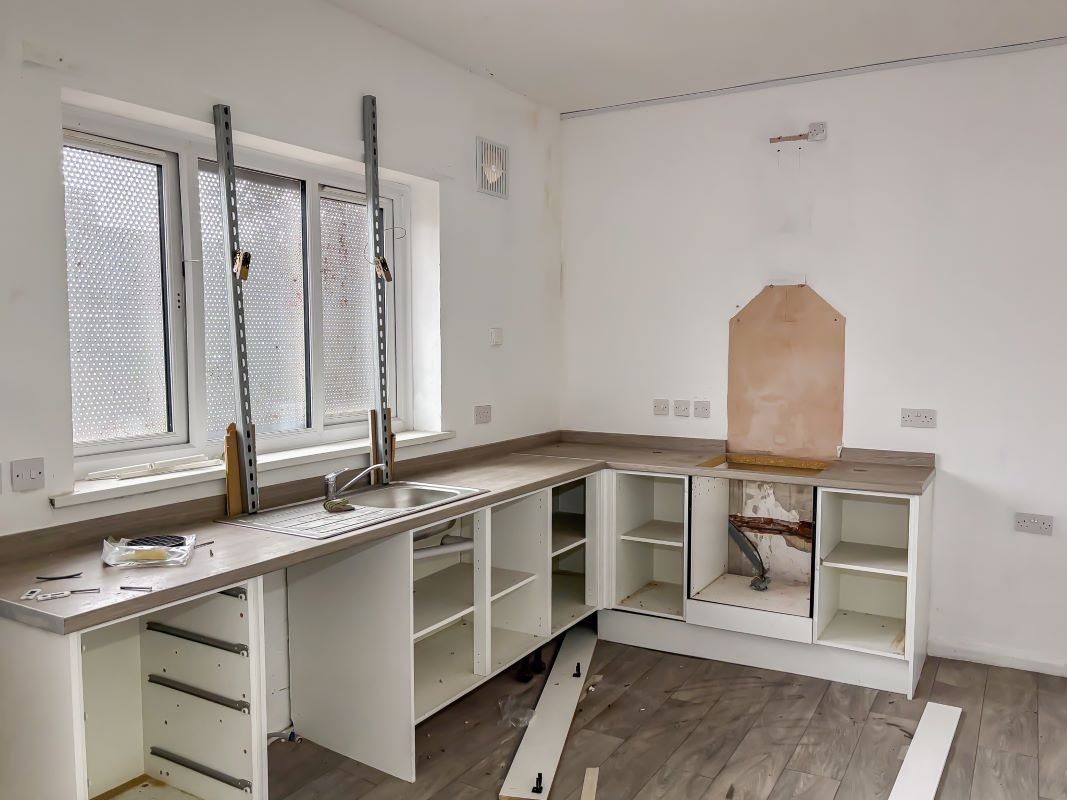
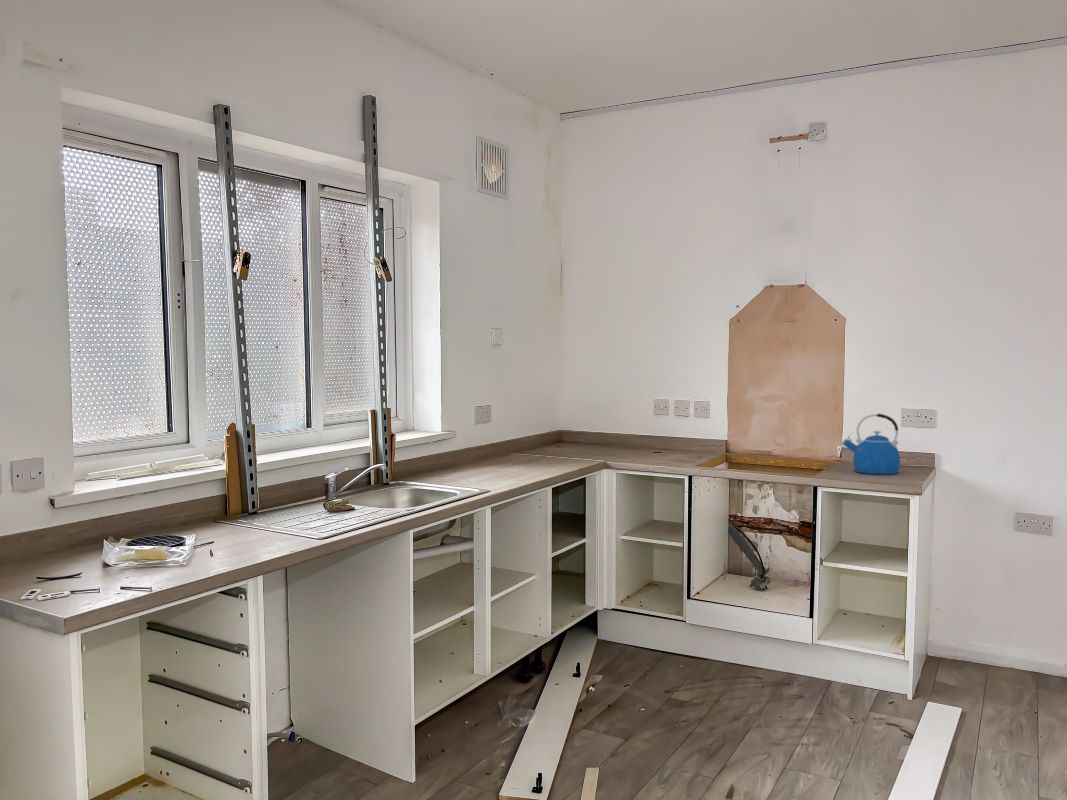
+ kettle [841,412,901,475]
